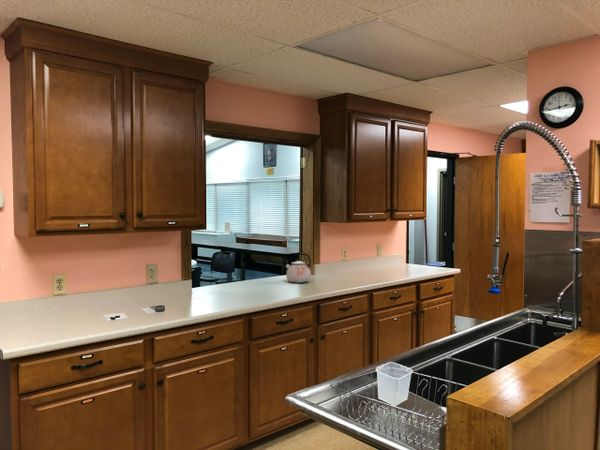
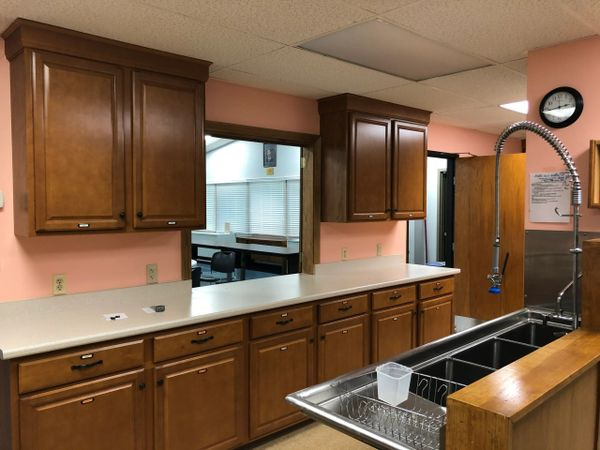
- kettle [285,252,312,284]
